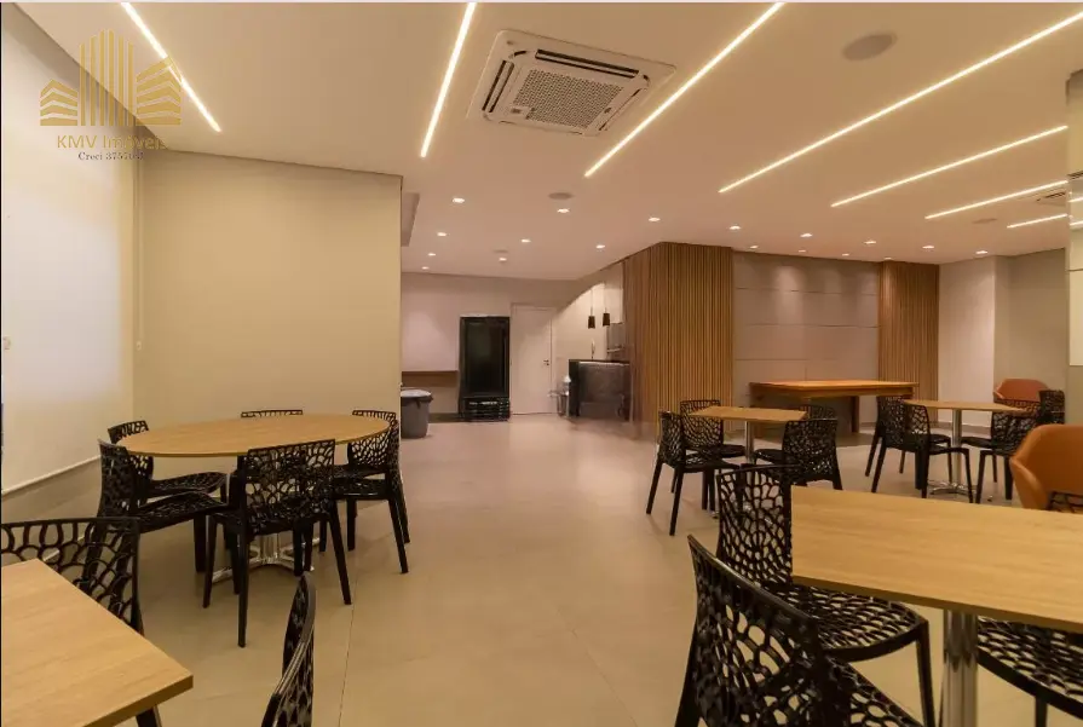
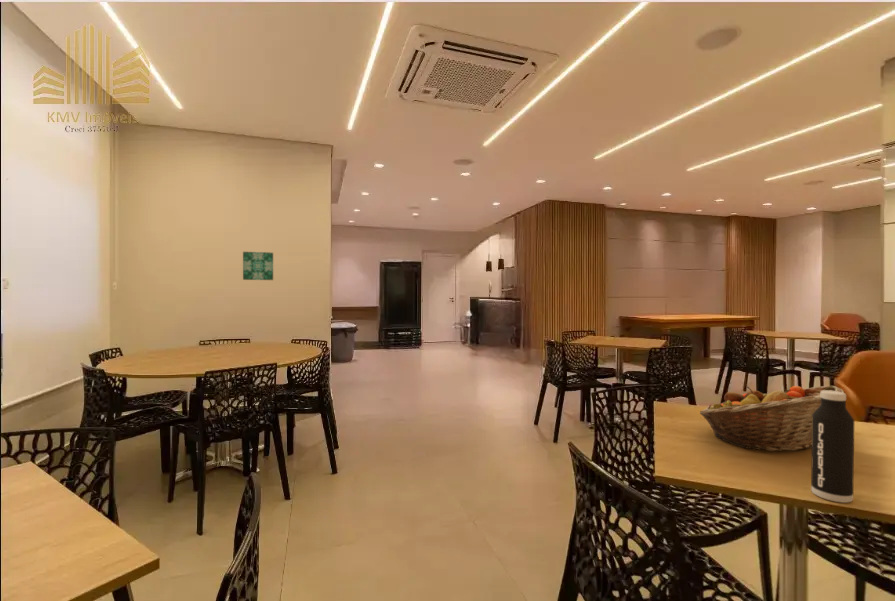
+ fruit basket [699,385,845,452]
+ water bottle [810,390,855,504]
+ wall art [242,251,274,281]
